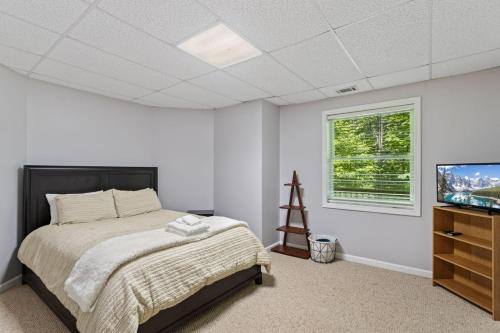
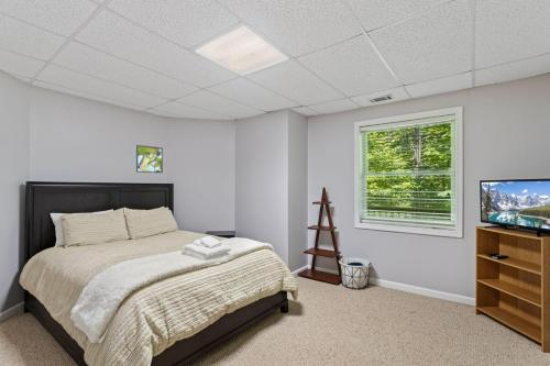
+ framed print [135,144,164,174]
